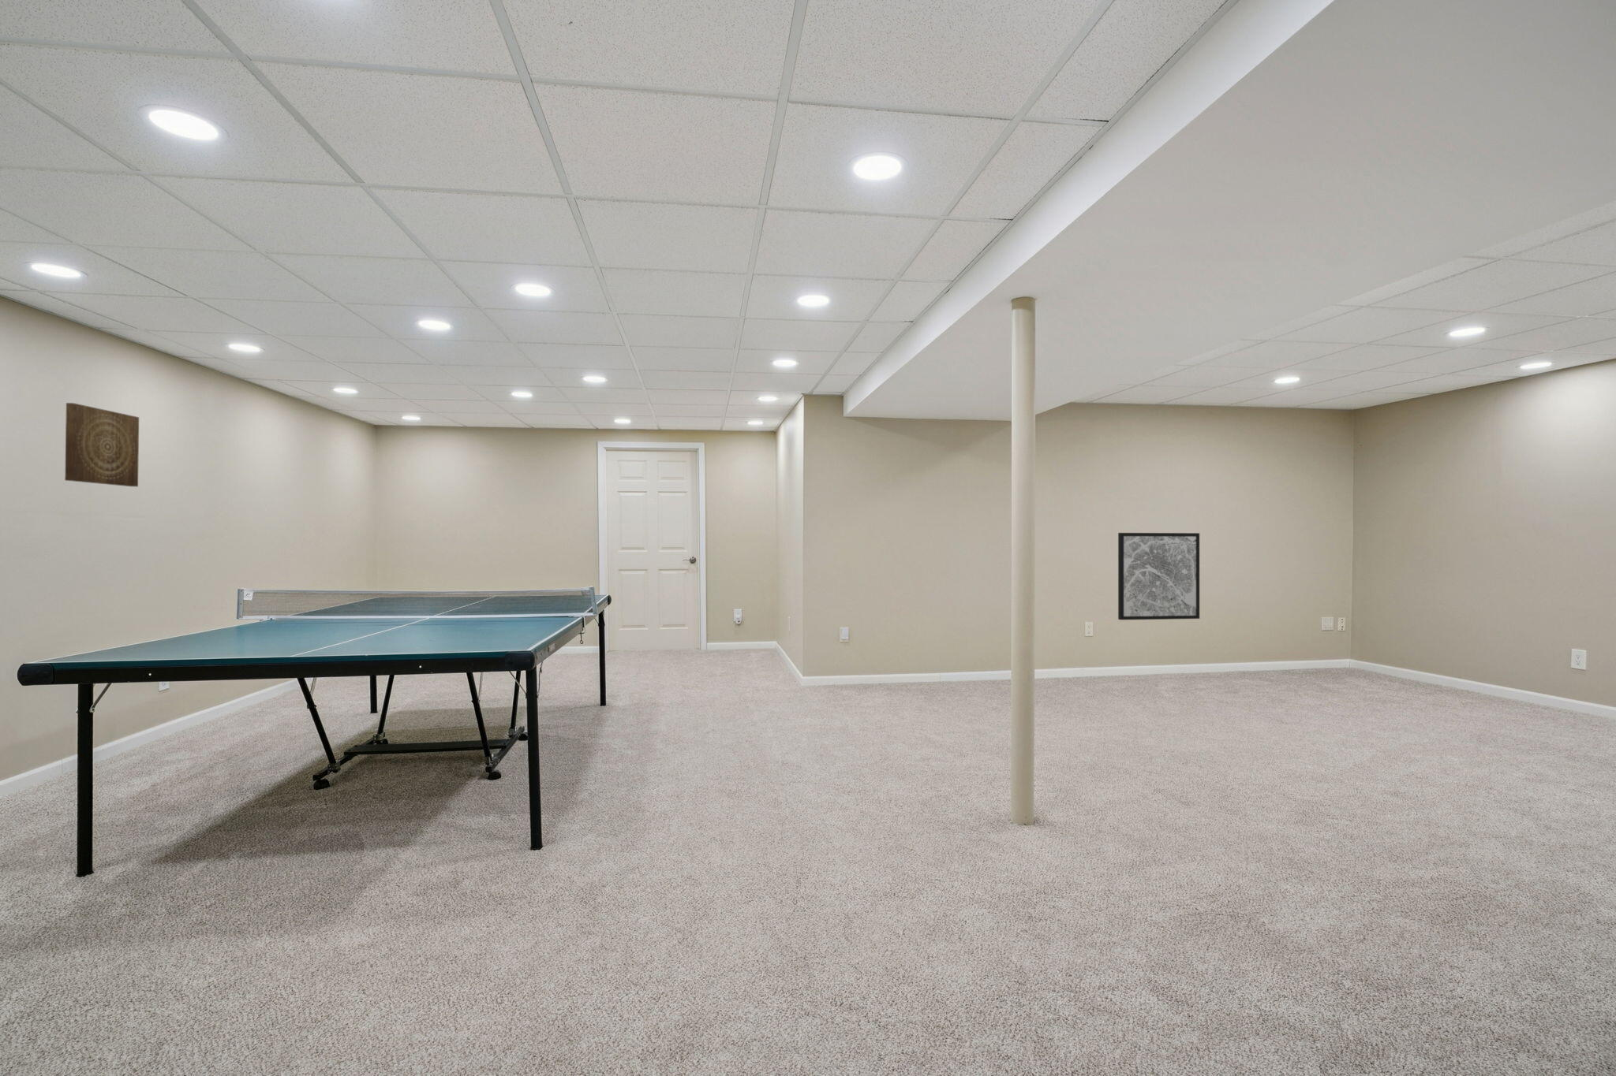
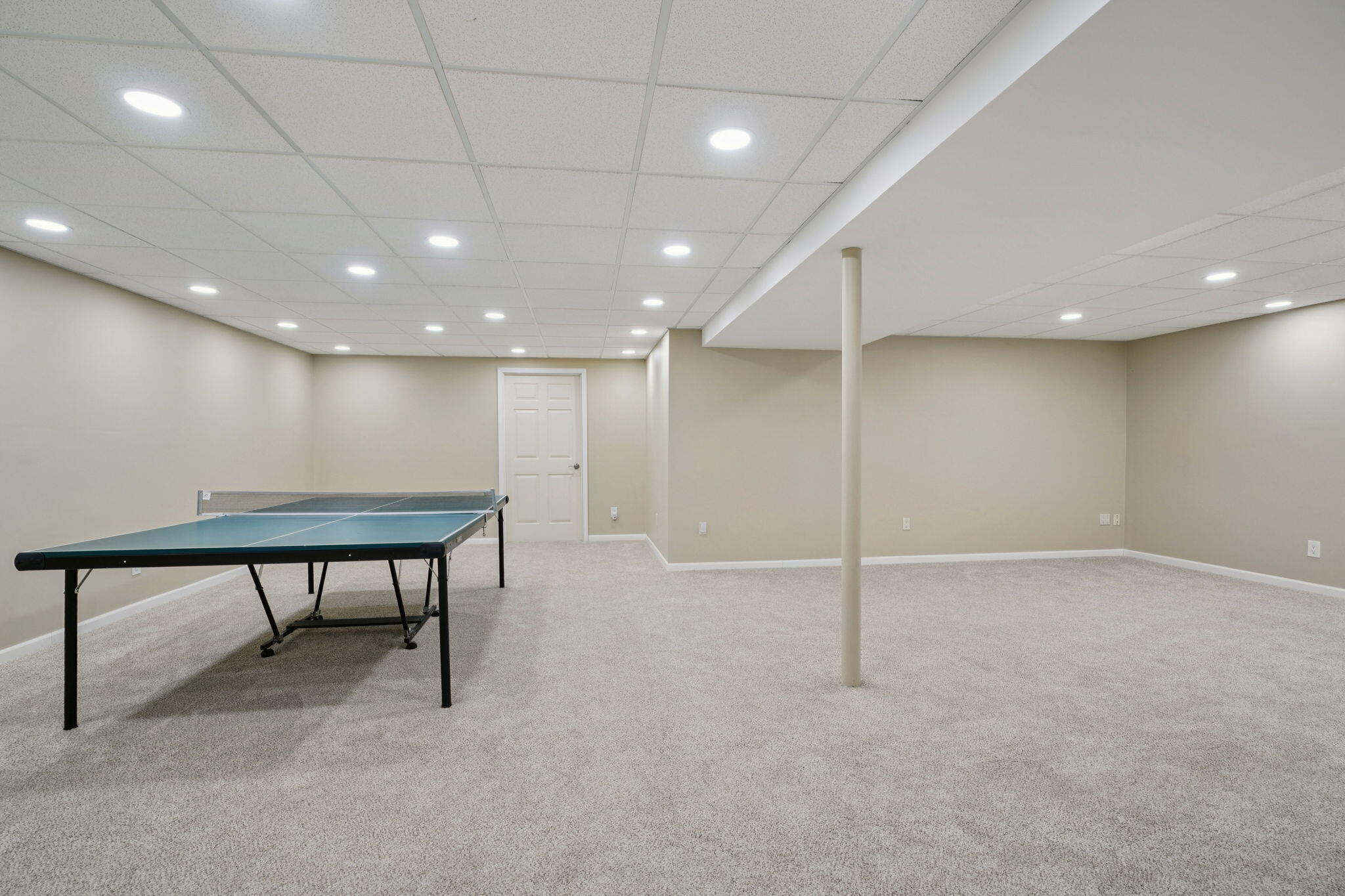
- wall art [64,402,139,488]
- wall art [1117,532,1200,621]
